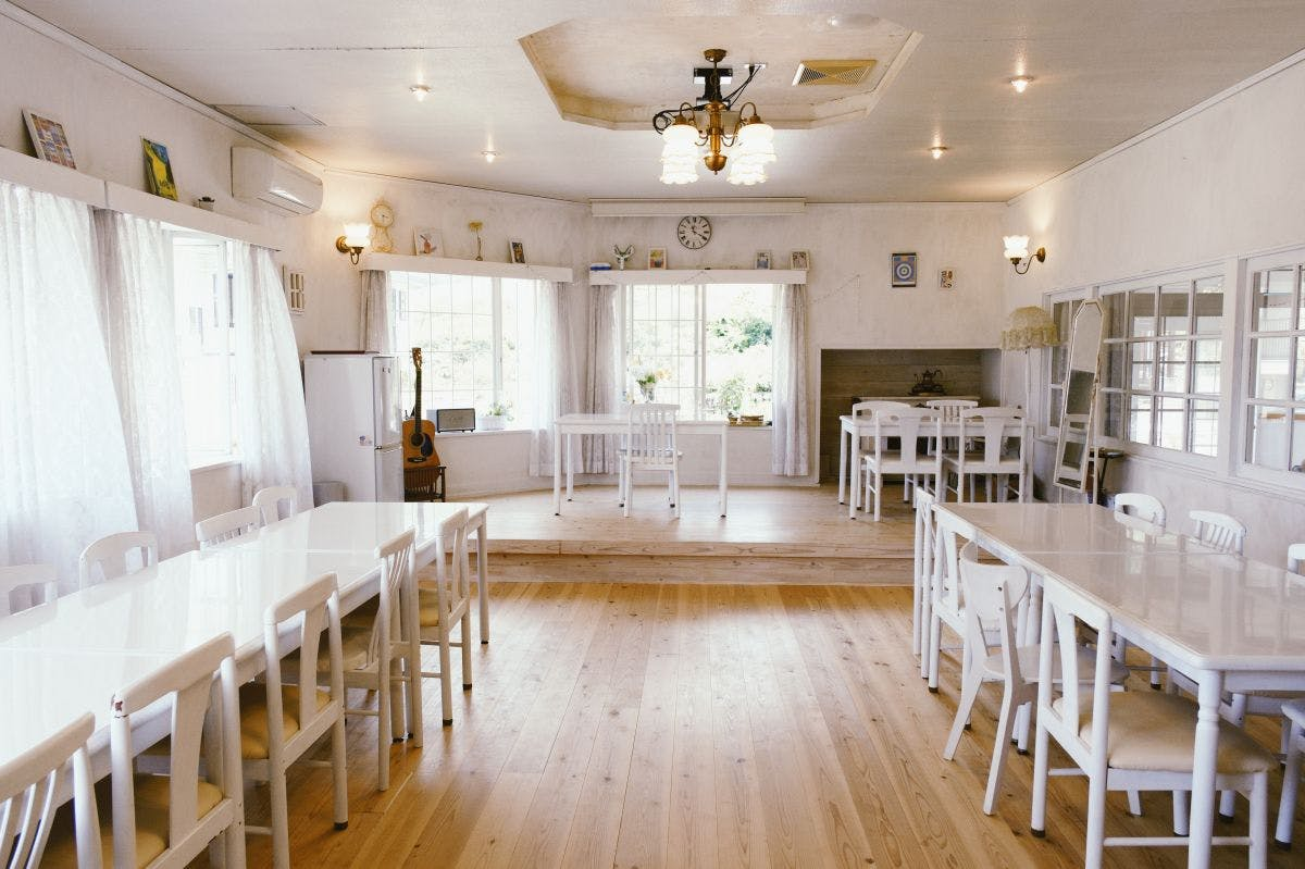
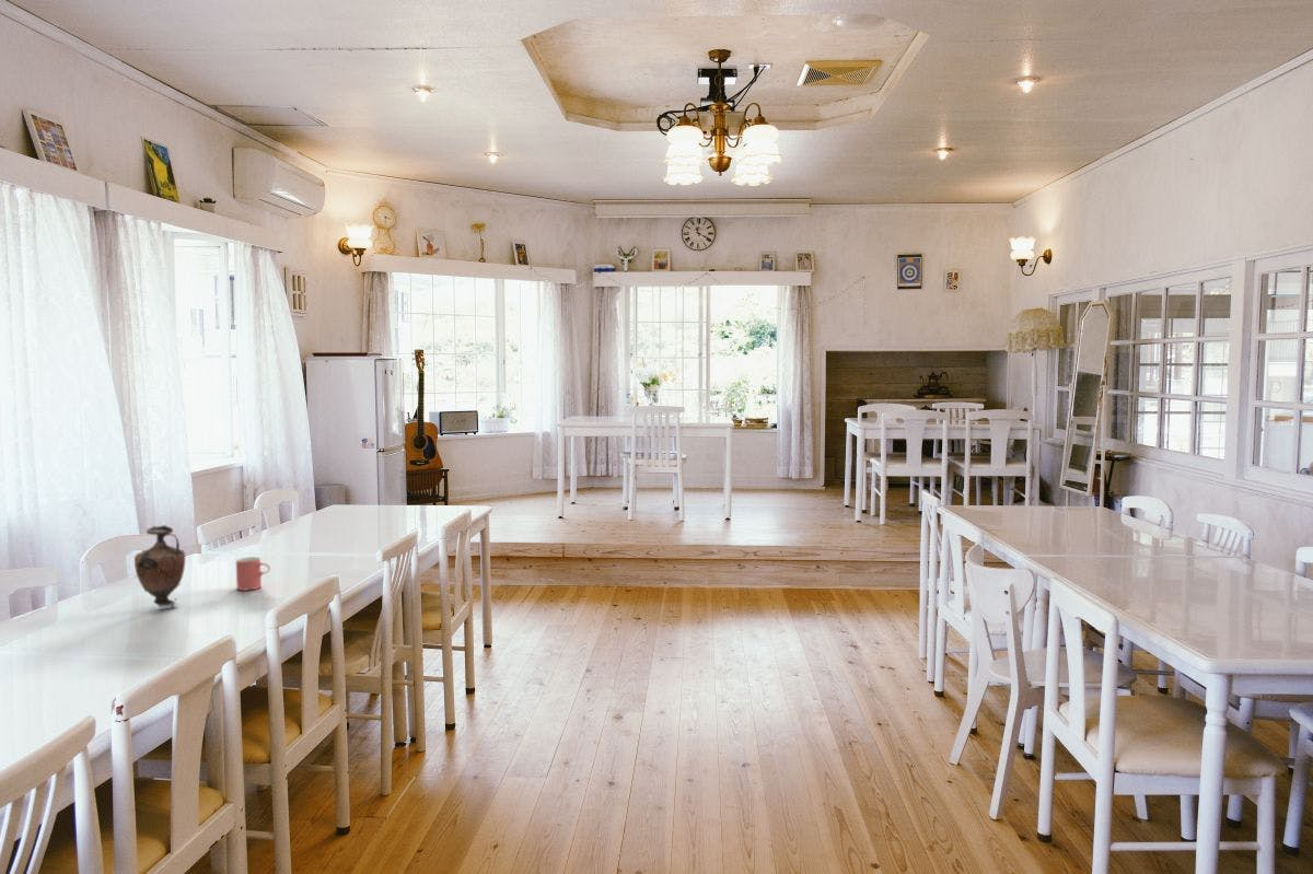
+ vase [133,524,186,608]
+ cup [235,556,271,592]
